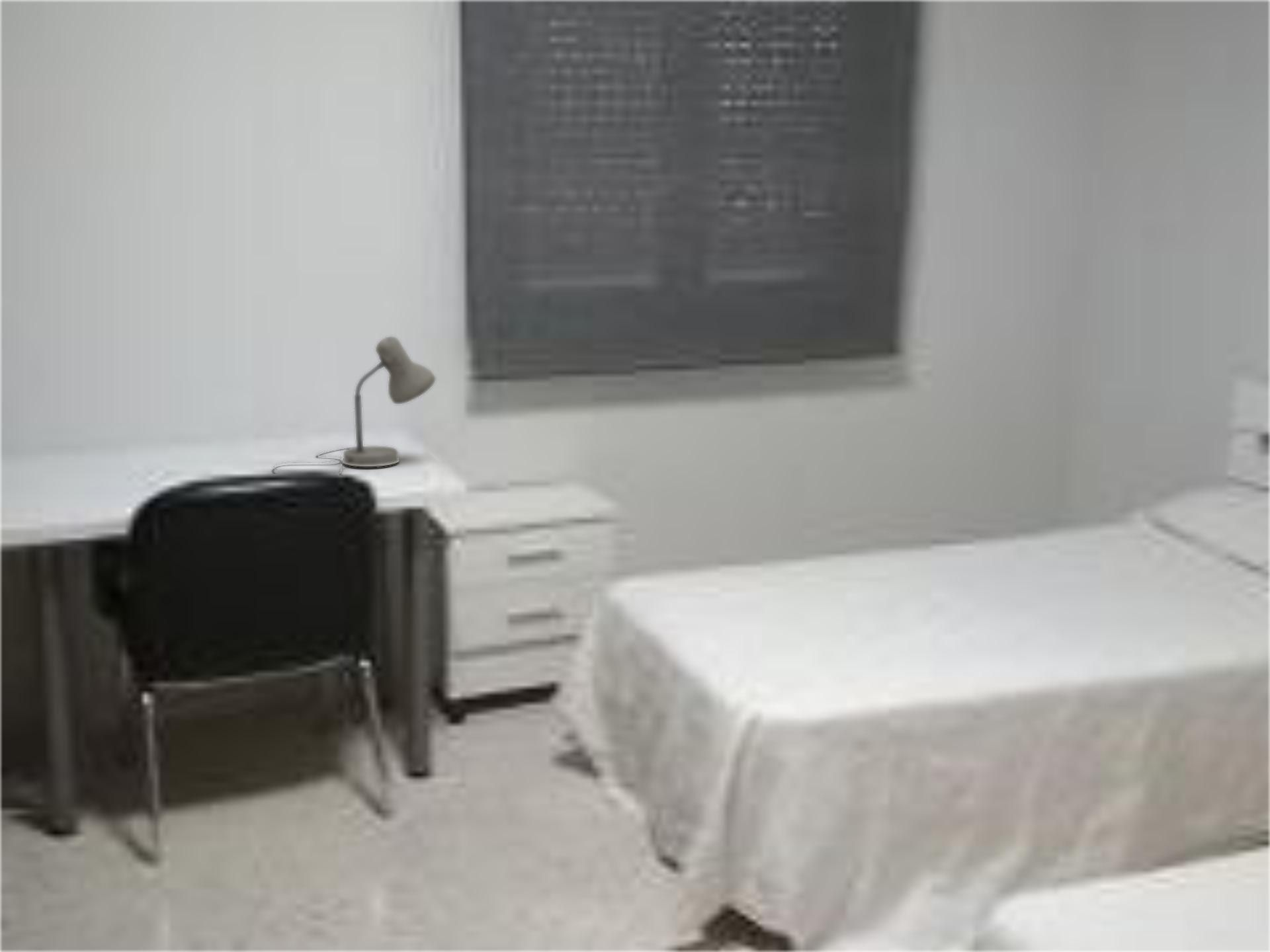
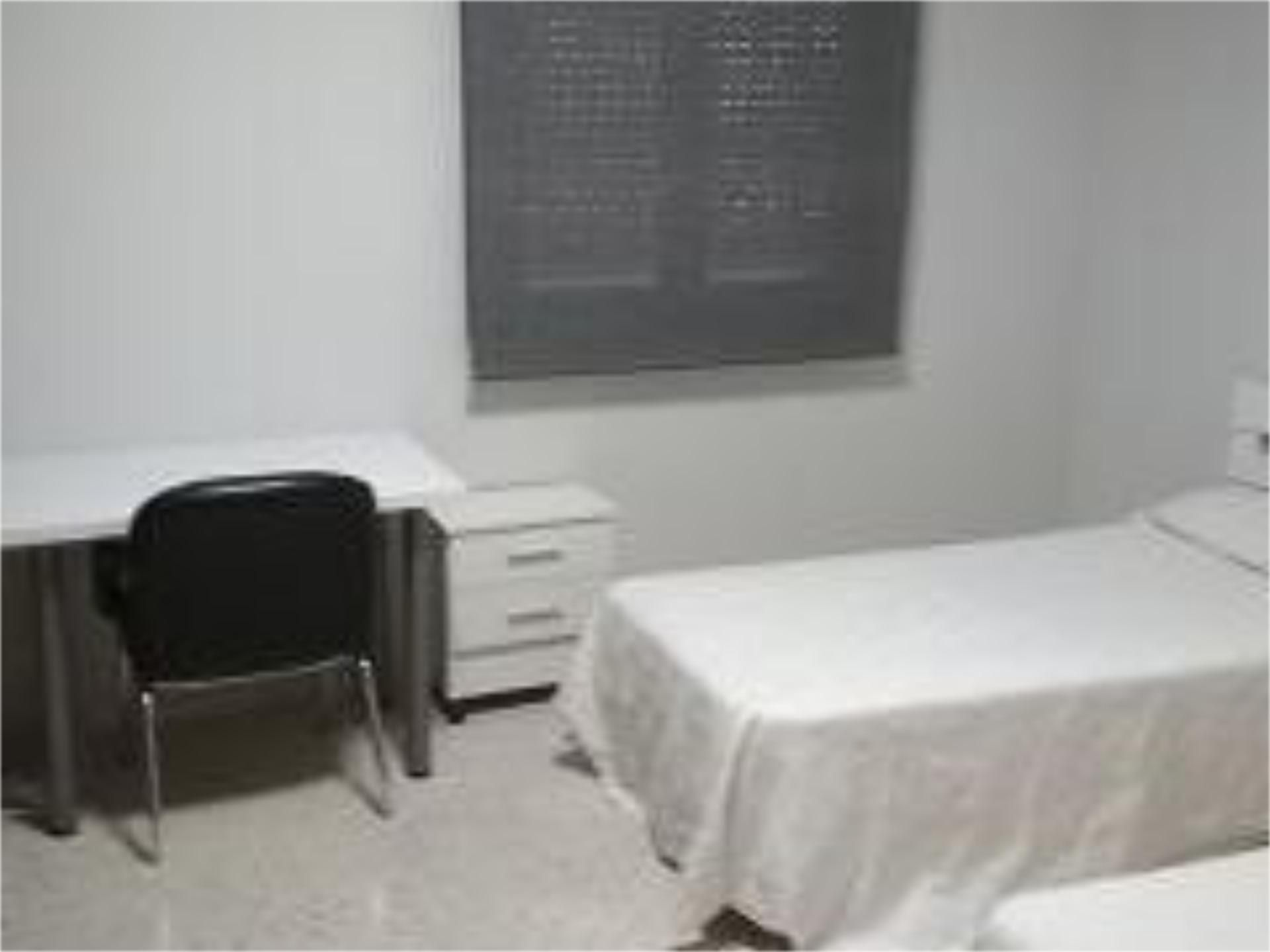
- desk lamp [272,336,436,476]
